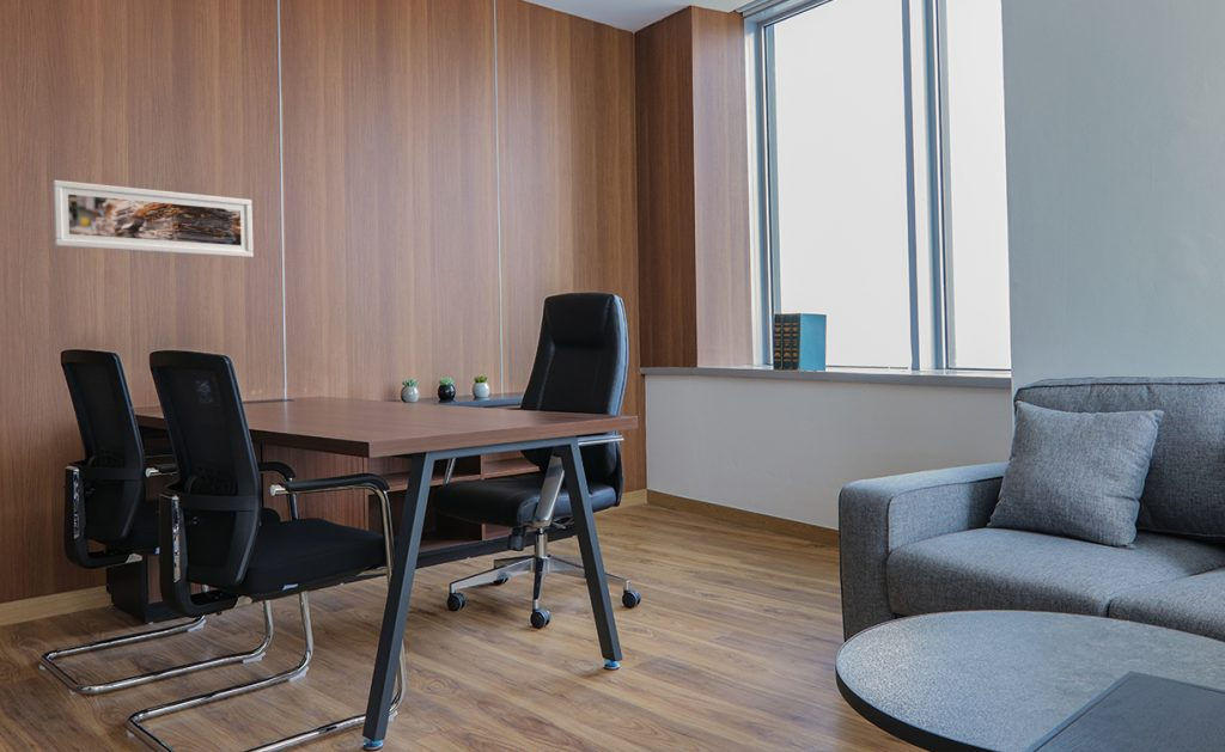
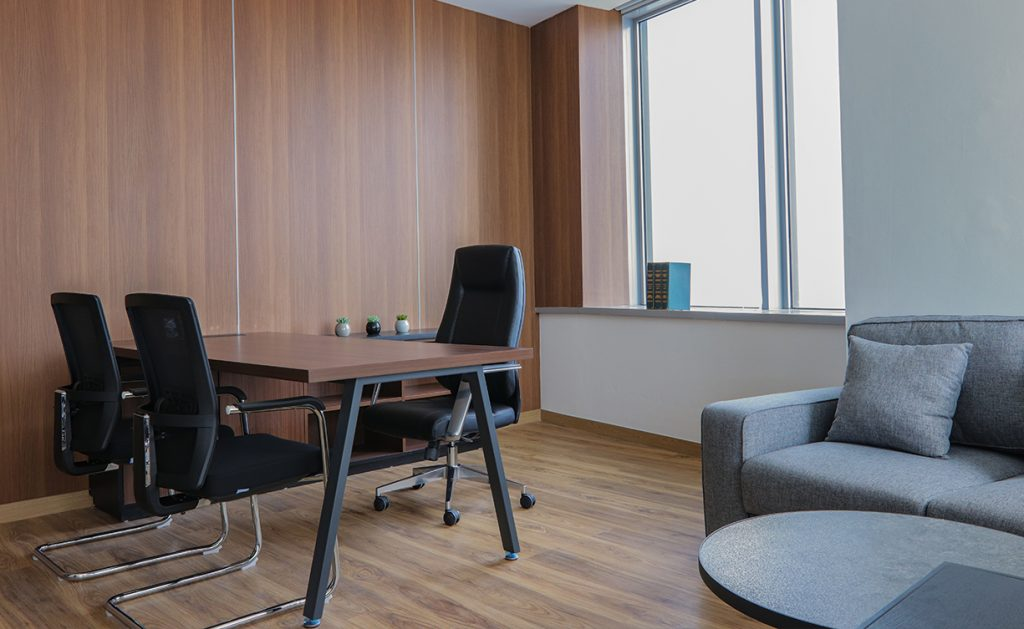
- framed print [51,179,255,259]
